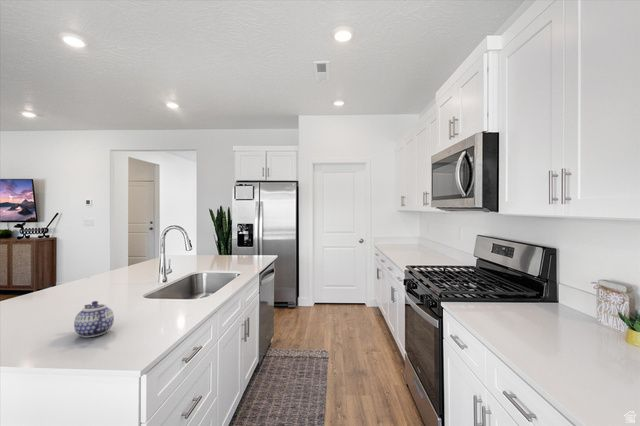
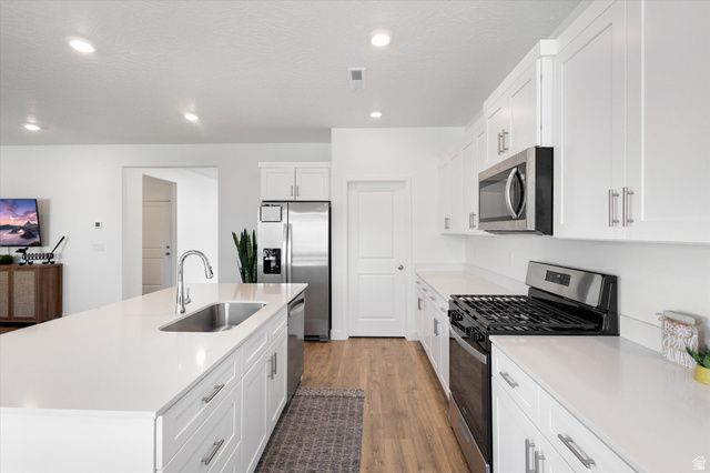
- teapot [73,300,115,338]
